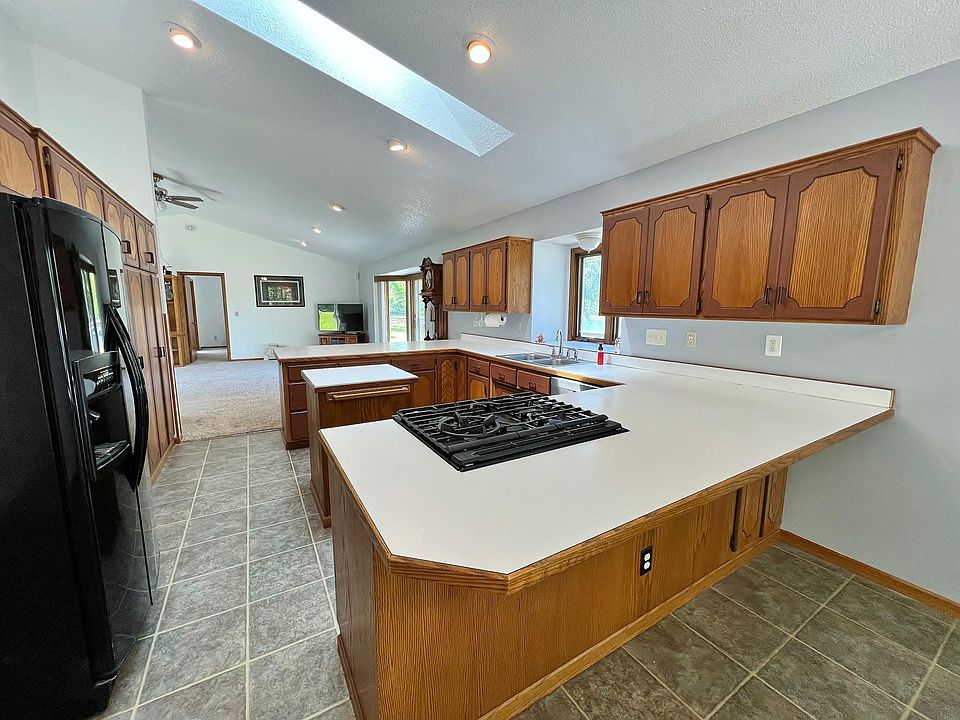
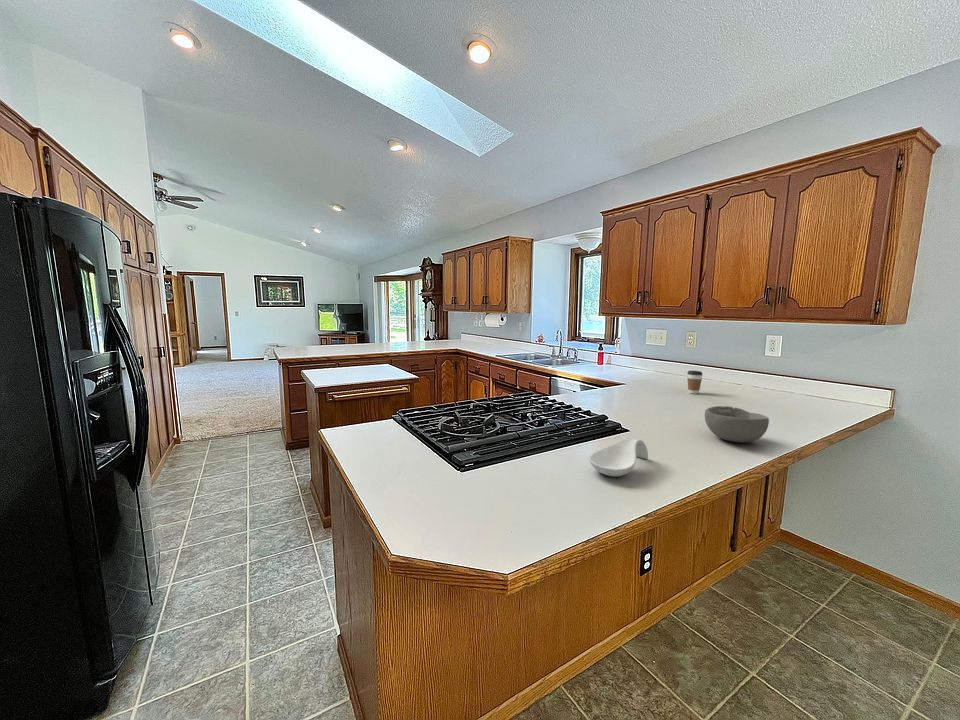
+ bowl [704,405,770,444]
+ spoon rest [588,436,649,478]
+ coffee cup [686,370,704,395]
